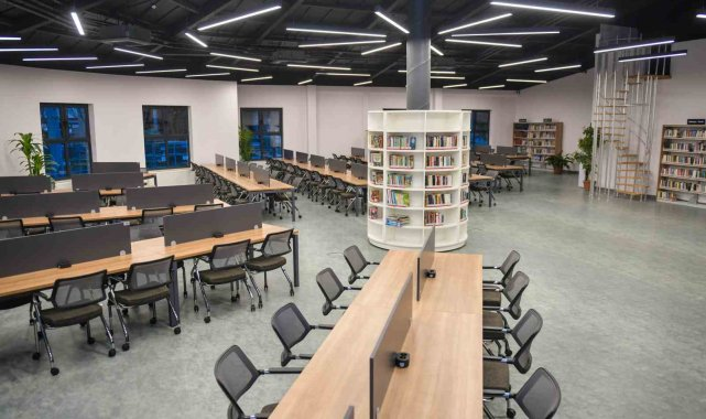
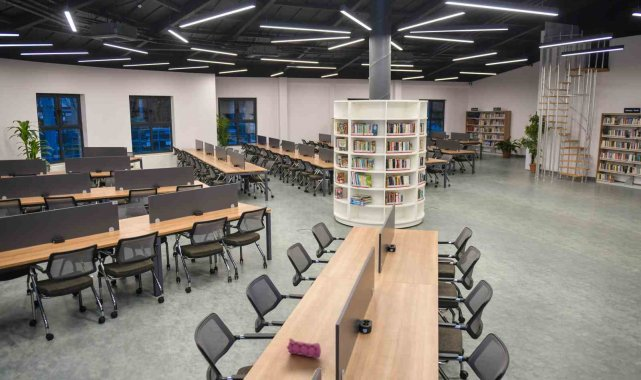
+ pencil case [286,337,322,359]
